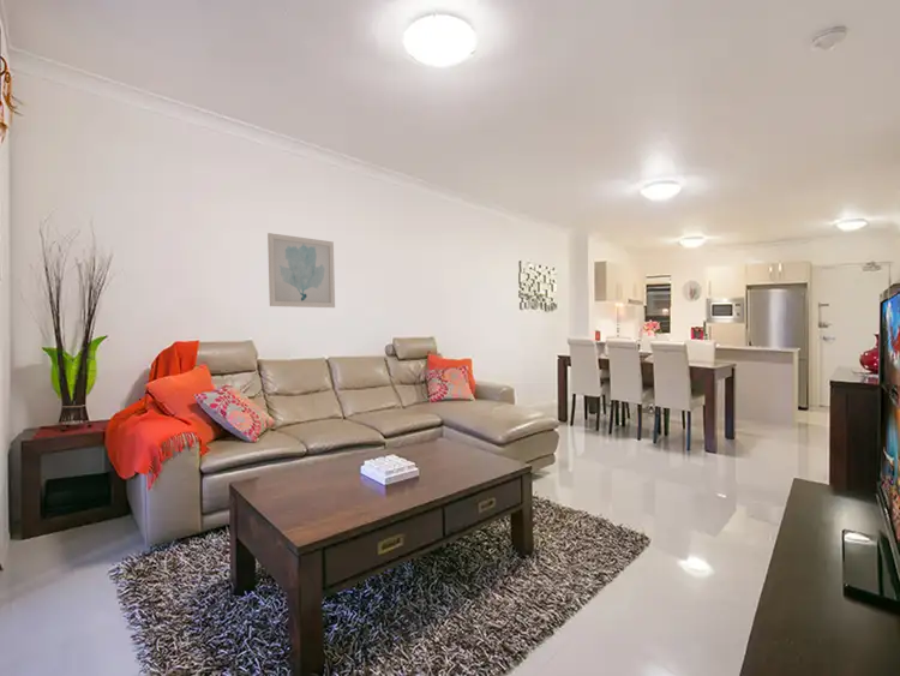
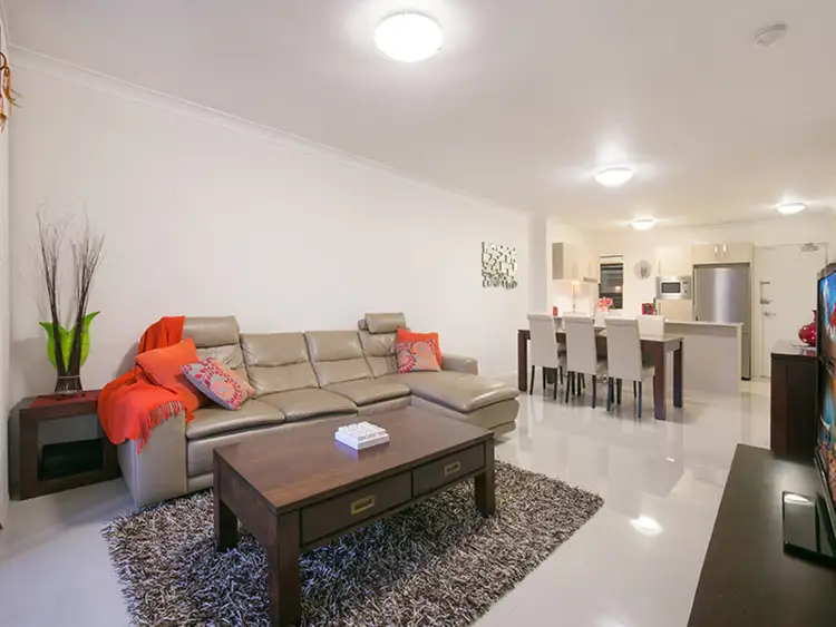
- wall art [266,232,336,309]
